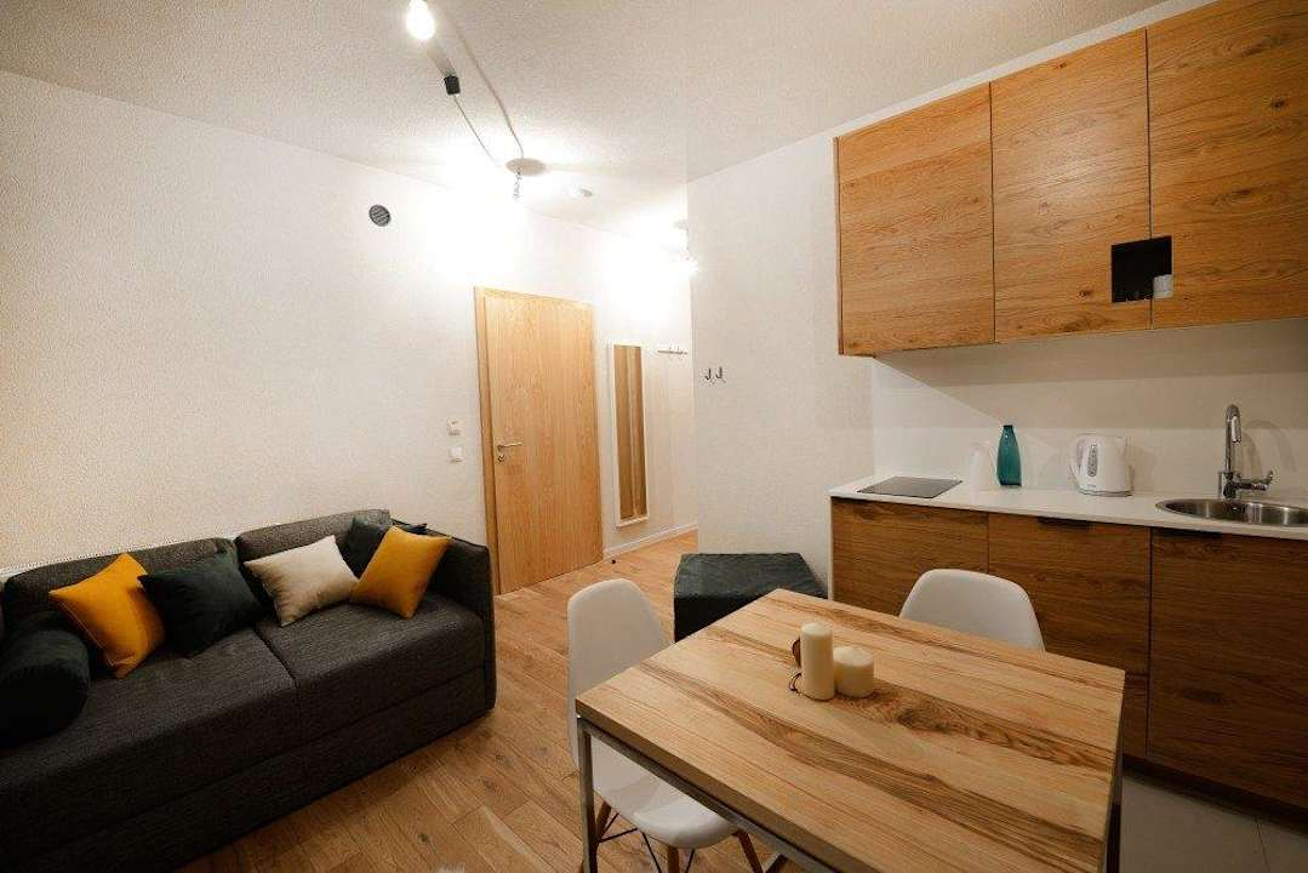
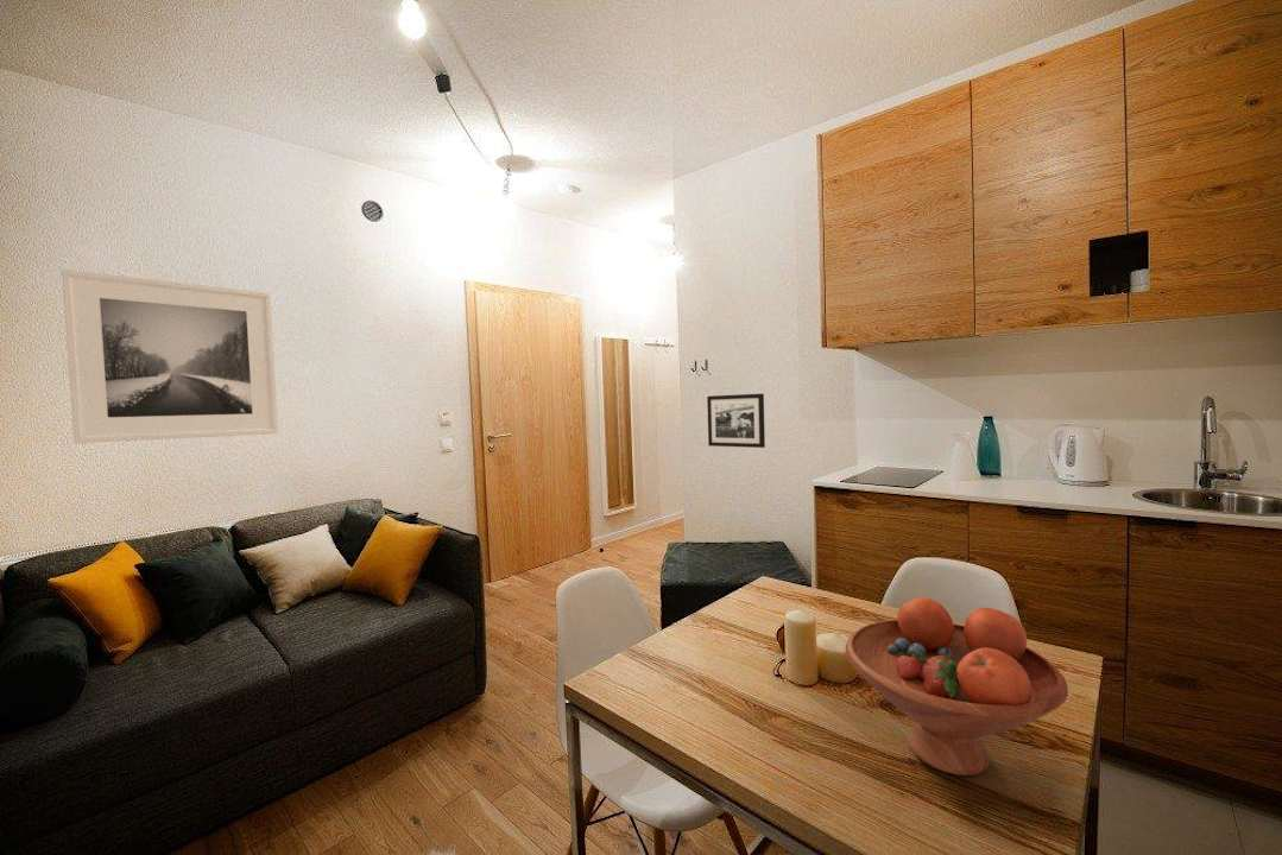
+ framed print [61,268,279,444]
+ fruit bowl [845,596,1069,777]
+ picture frame [706,393,766,449]
